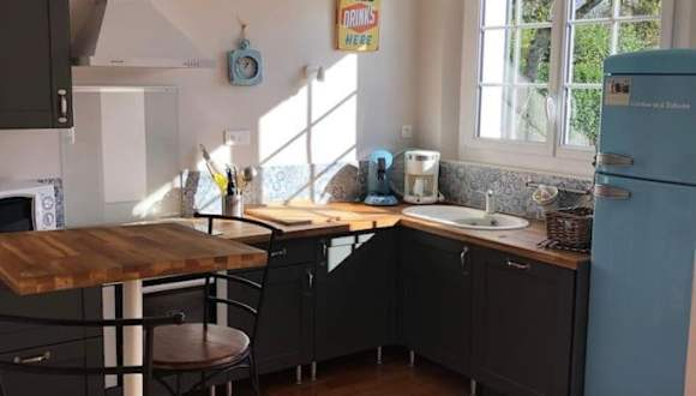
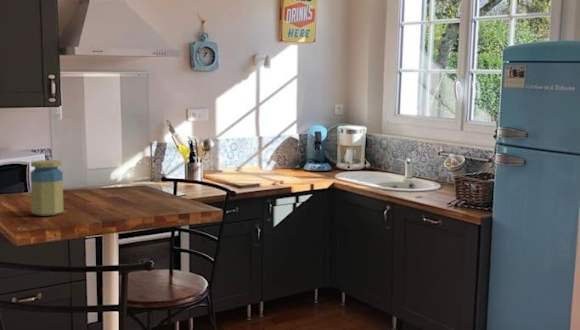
+ jar [29,159,64,217]
